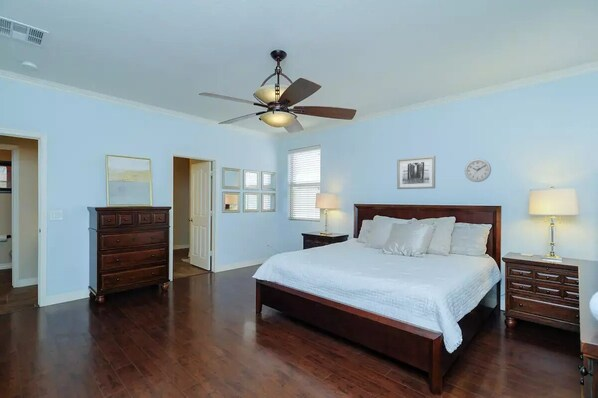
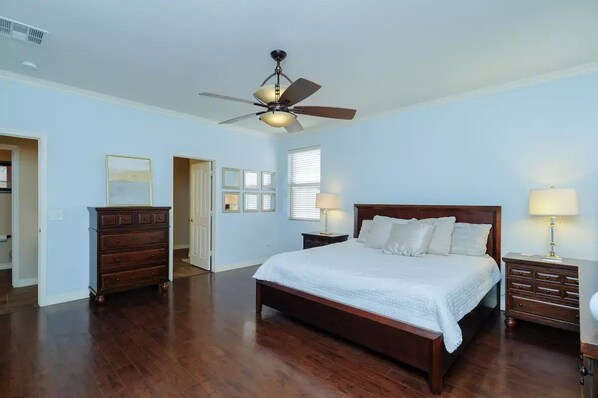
- wall clock [464,158,492,183]
- wall art [396,155,436,190]
